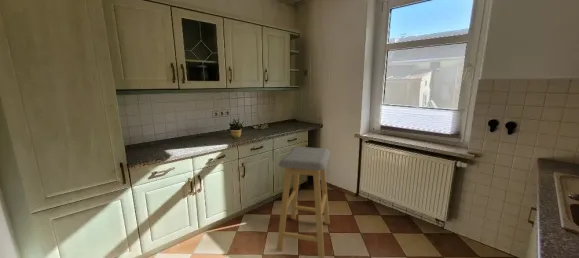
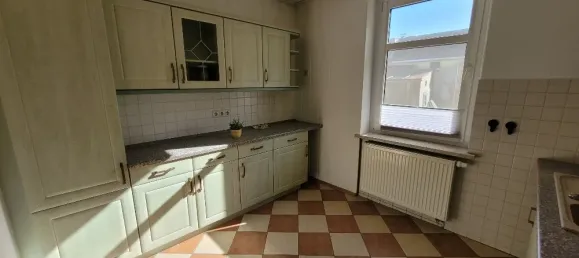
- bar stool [276,146,331,258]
